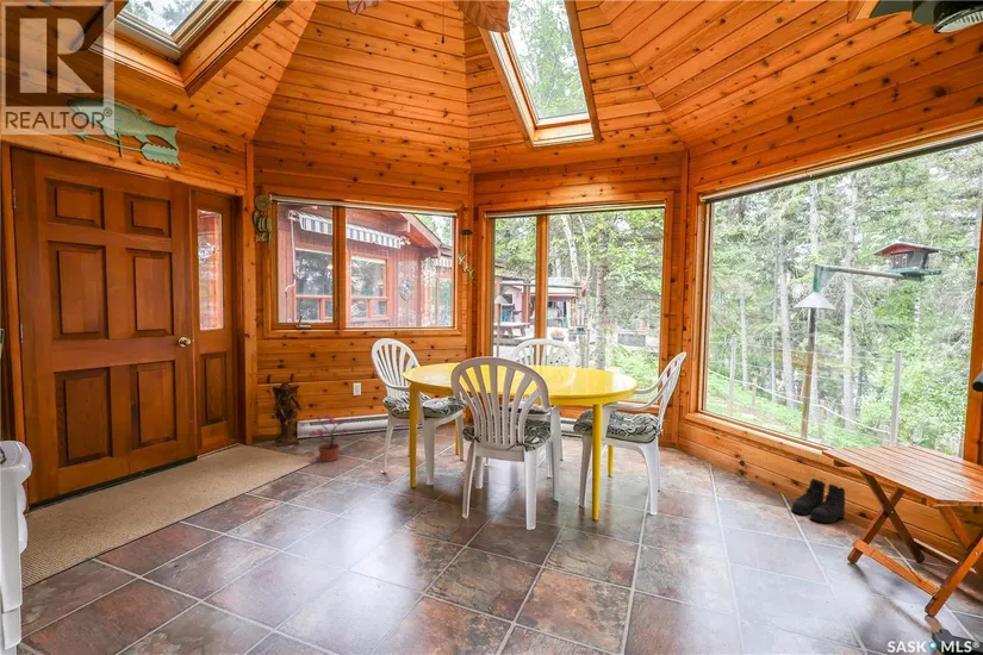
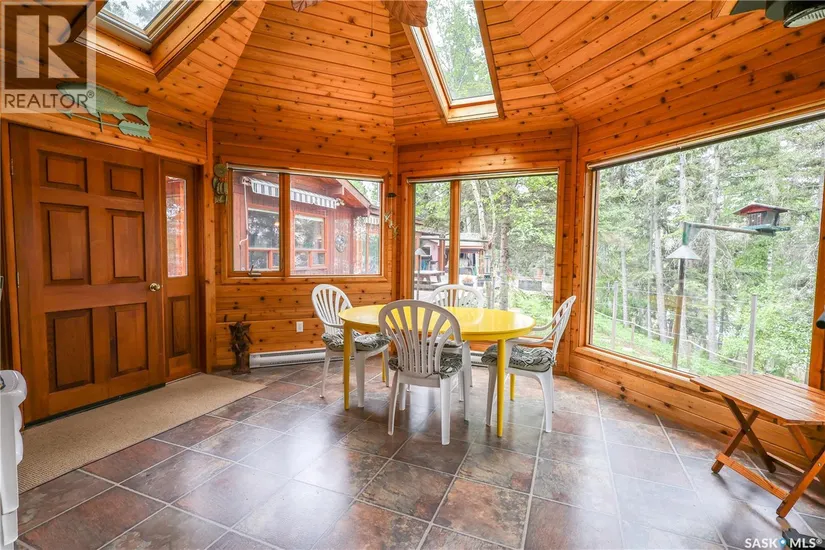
- potted plant [309,413,351,463]
- boots [791,478,846,524]
